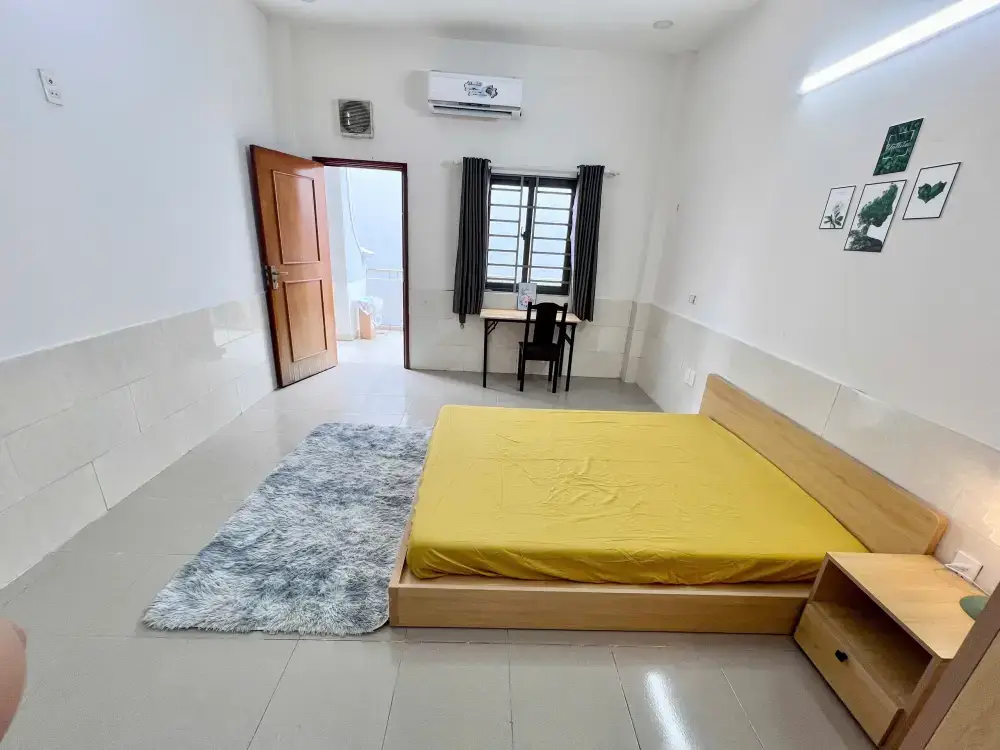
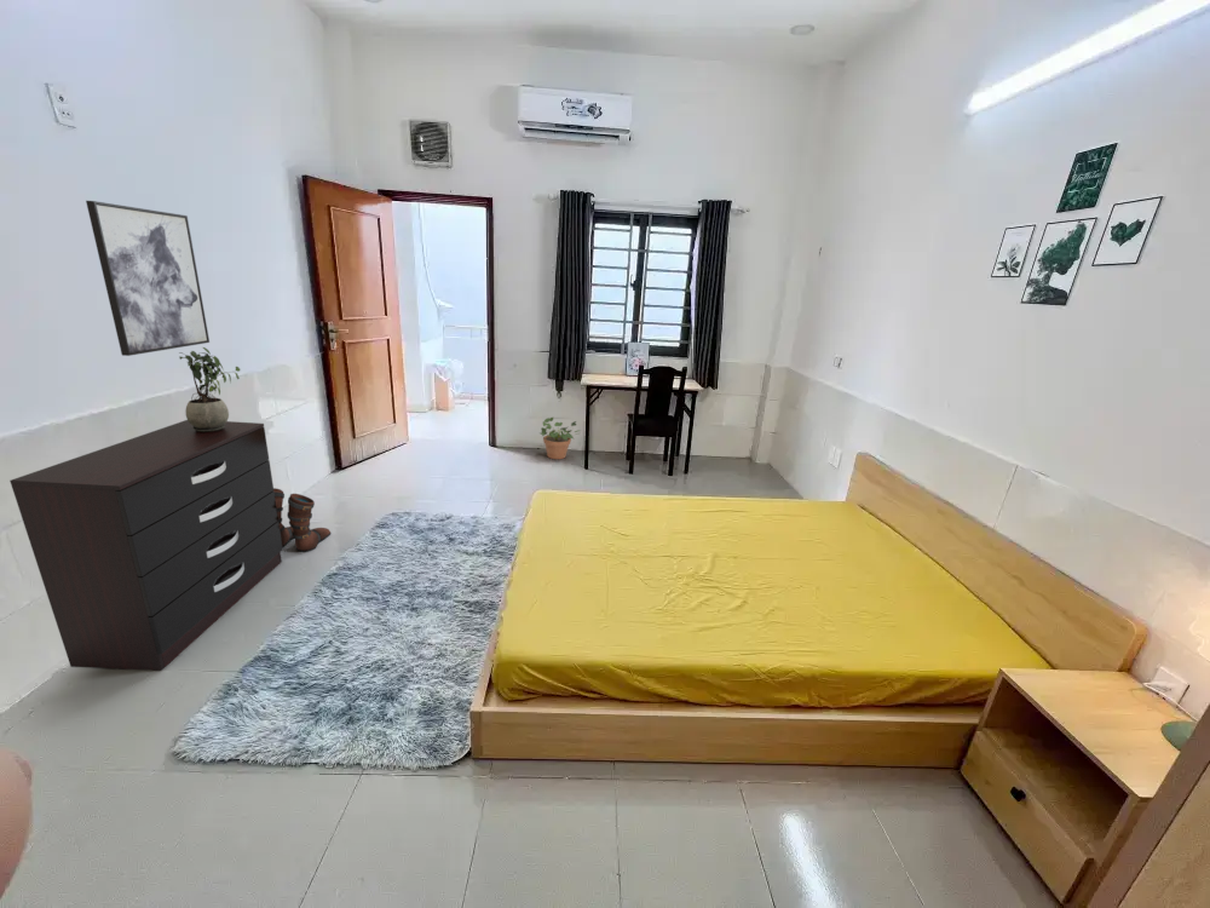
+ wall art [85,200,211,357]
+ dresser [8,419,284,672]
+ boots [272,487,332,553]
+ potted plant [178,346,241,432]
+ potted plant [540,415,581,460]
